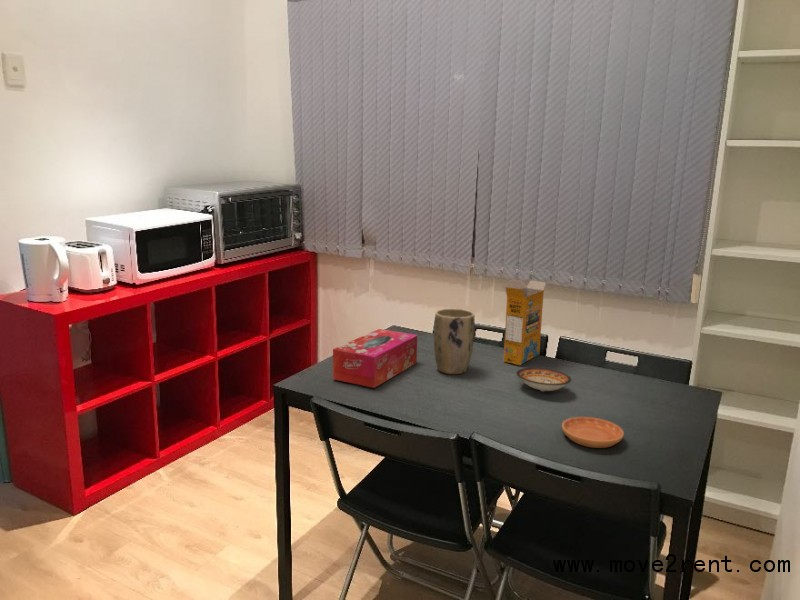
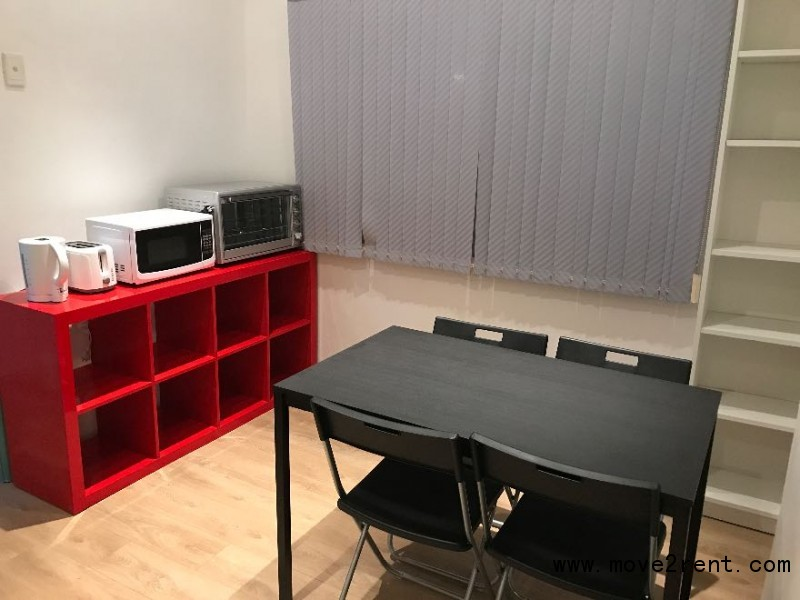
- tissue box [332,328,418,389]
- plant pot [433,308,476,375]
- cereal box [502,278,555,366]
- saucer [561,416,625,449]
- bowl [515,367,572,392]
